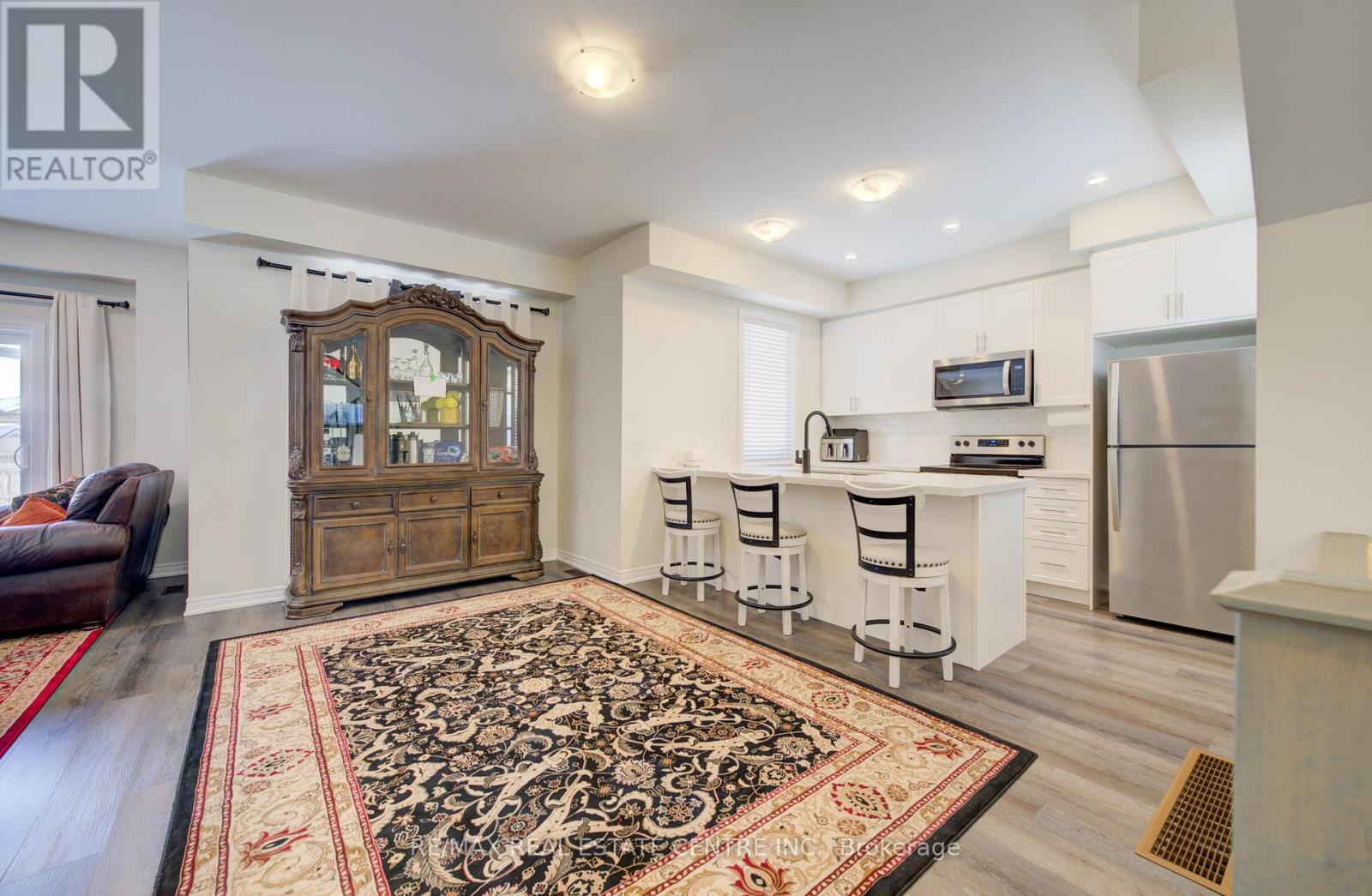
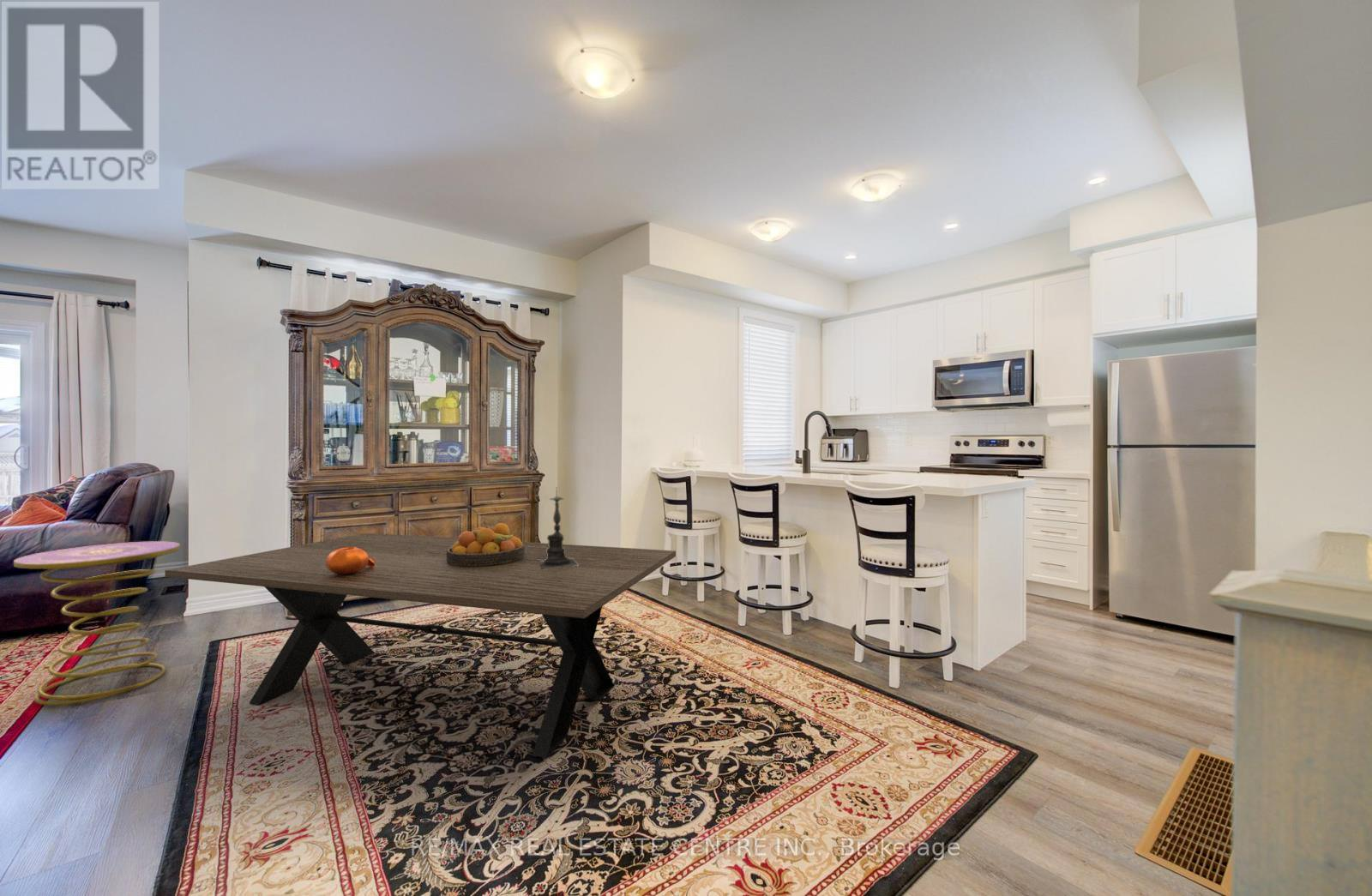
+ dining table [164,532,677,759]
+ side table [13,540,181,707]
+ vase [326,547,376,574]
+ fruit bowl [447,522,525,567]
+ candle holder [538,488,579,569]
